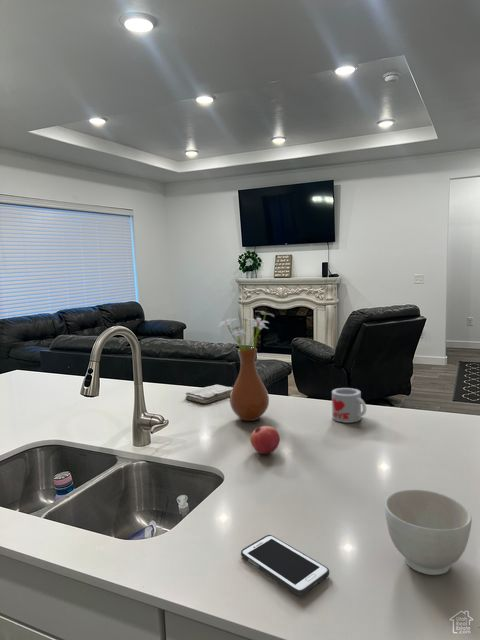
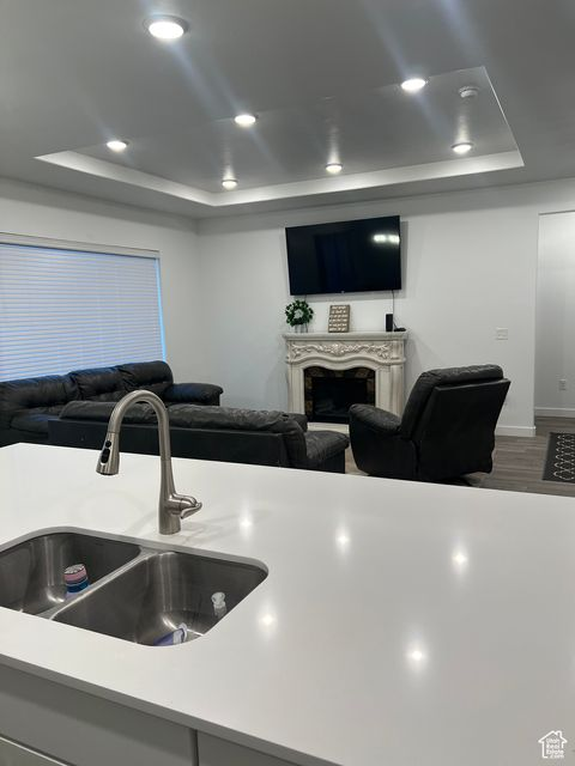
- cell phone [240,534,330,596]
- washcloth [184,384,233,404]
- pomegranate [249,425,281,455]
- vase [217,310,276,422]
- bowl [384,488,473,576]
- mug [331,387,367,424]
